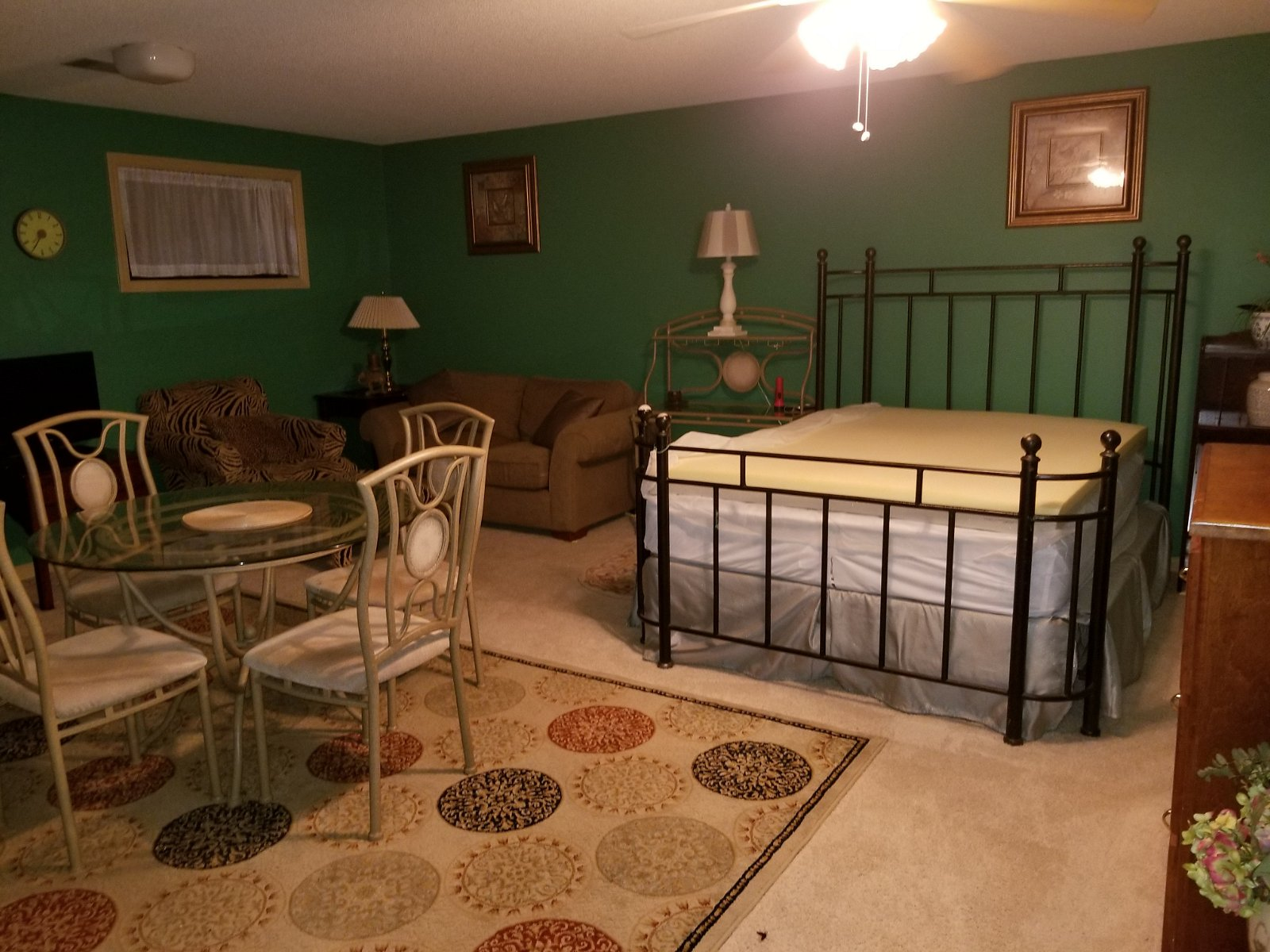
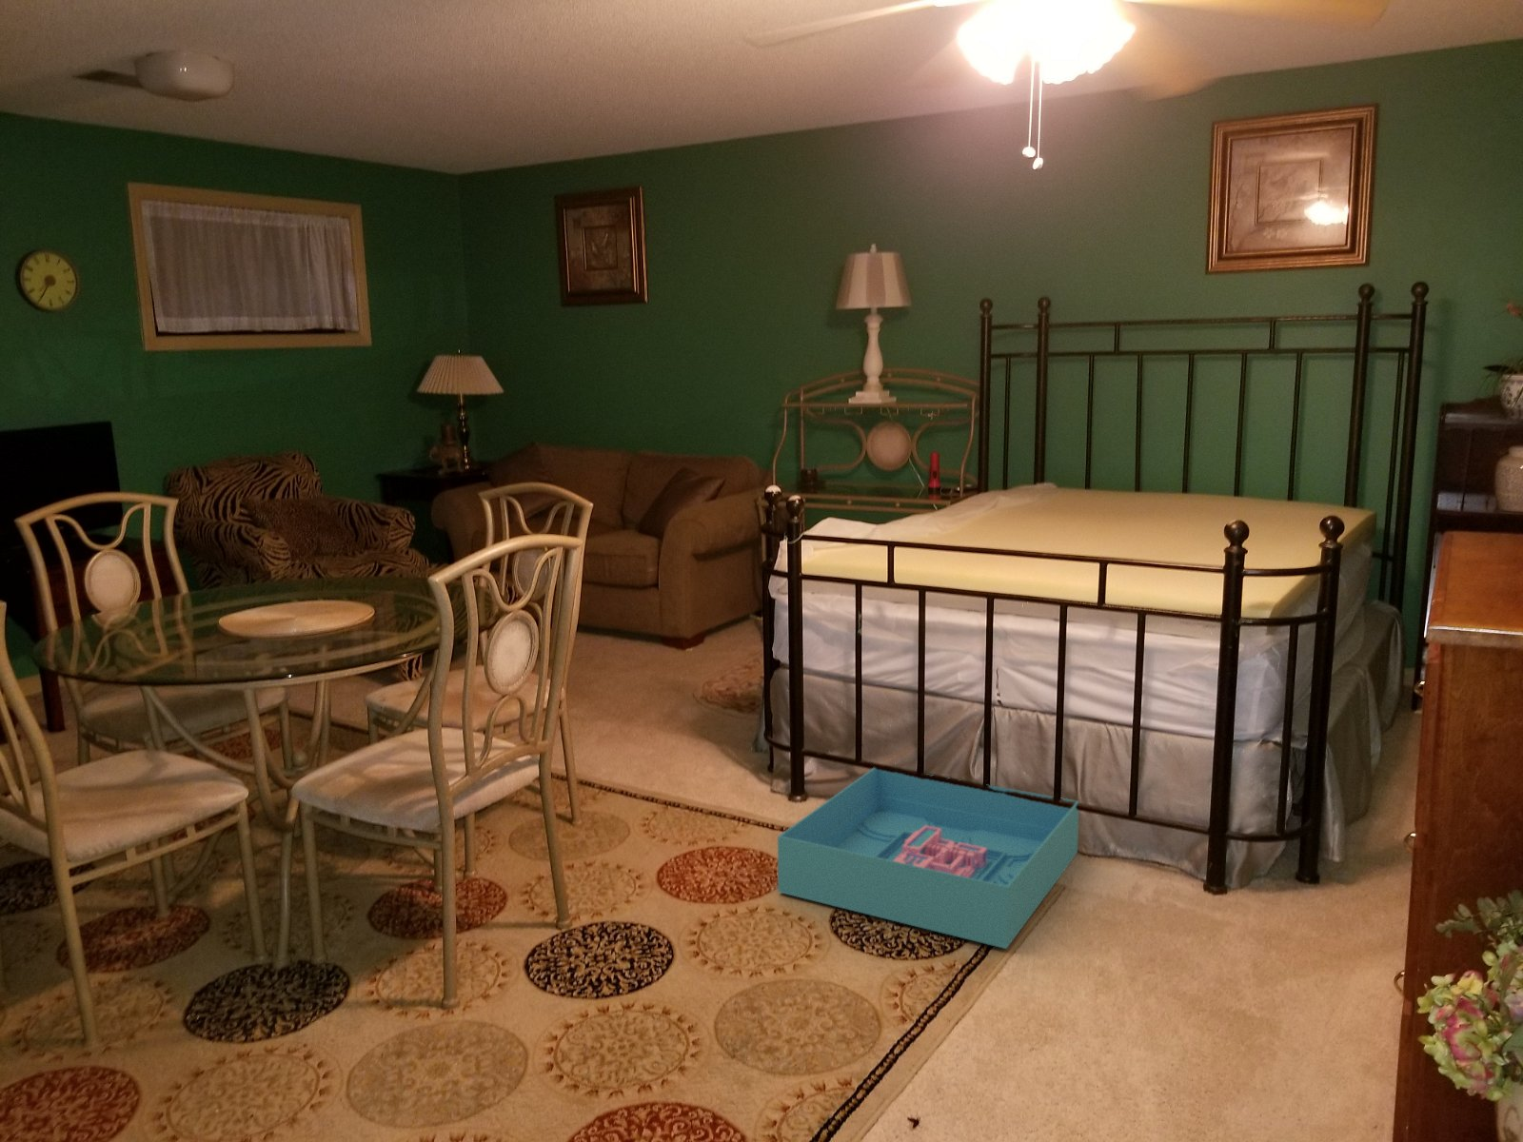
+ storage bin [777,767,1080,950]
